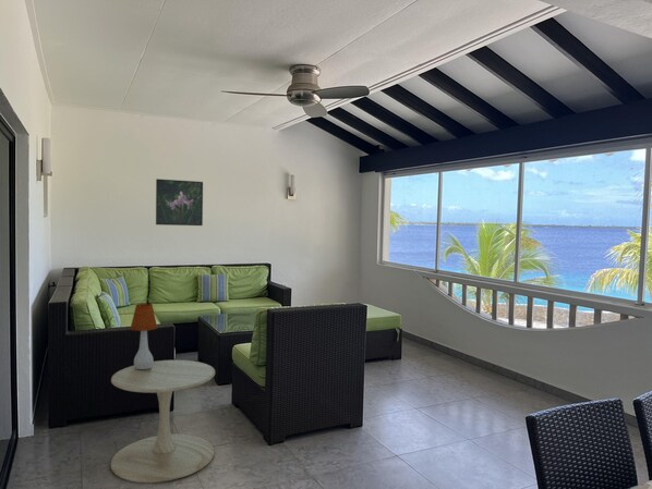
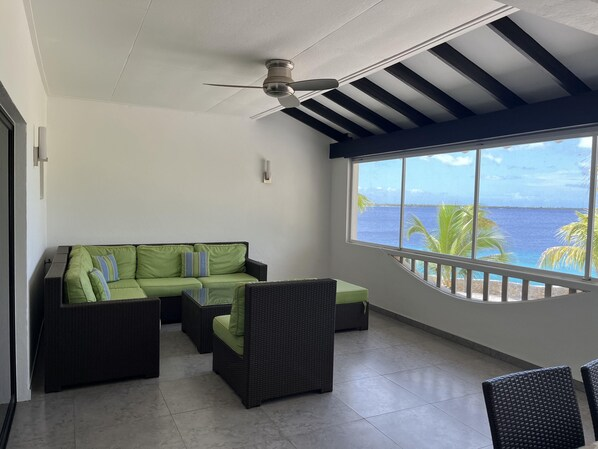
- table lamp [129,303,158,369]
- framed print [155,178,204,227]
- side table [110,359,216,484]
